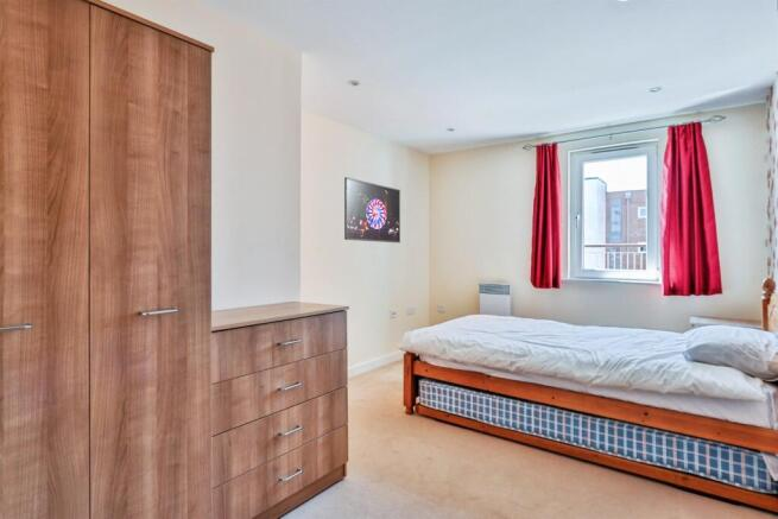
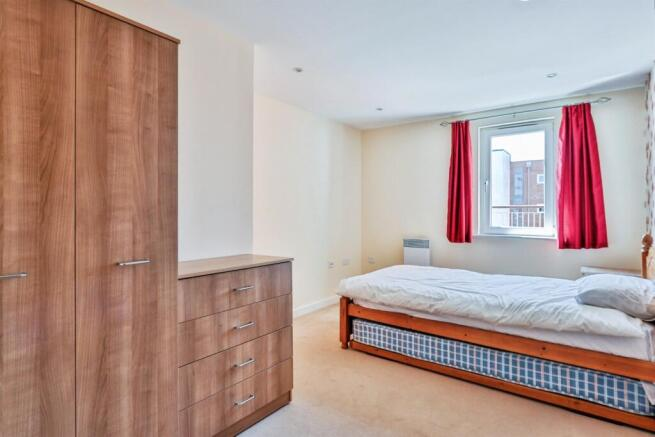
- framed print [343,176,401,243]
